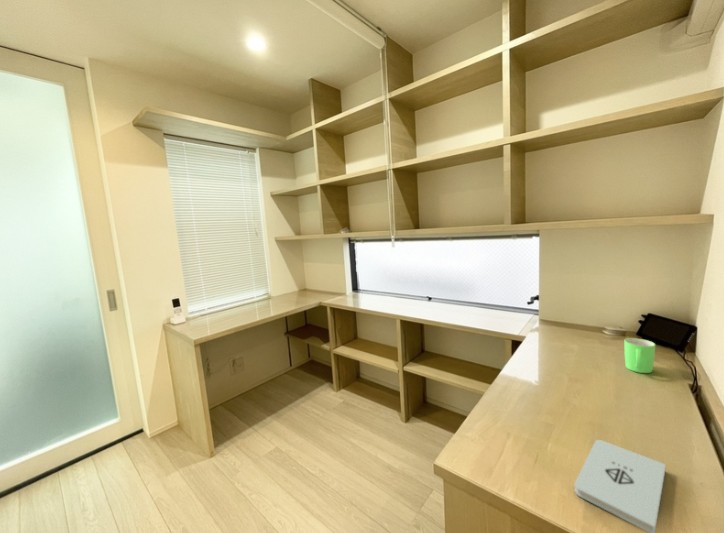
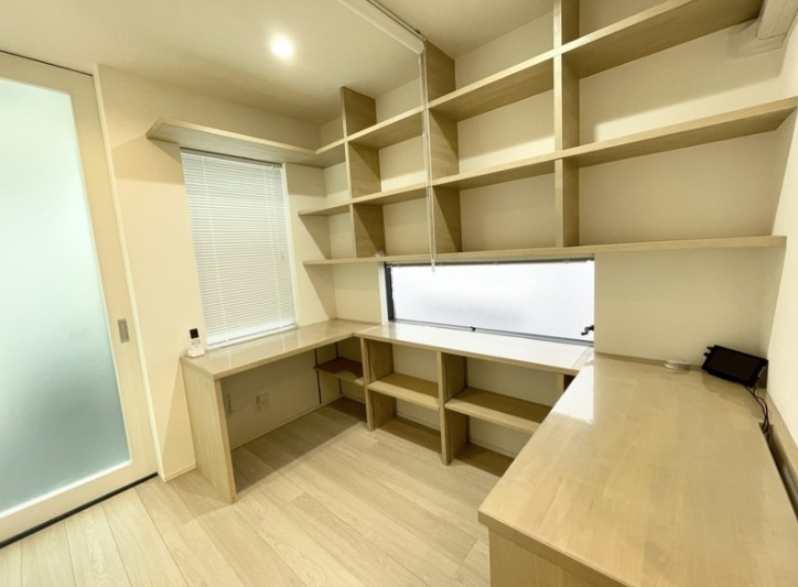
- mug [623,337,656,374]
- notepad [574,439,667,533]
